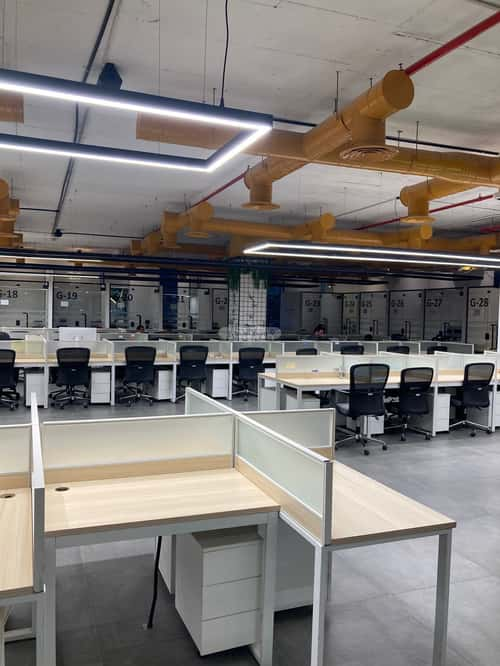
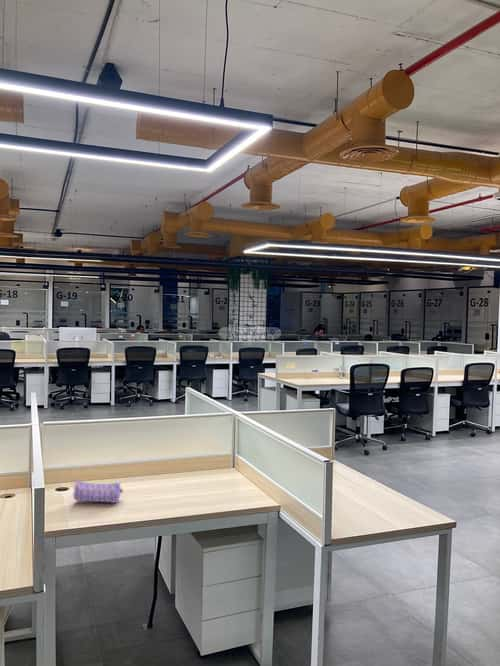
+ pencil case [72,479,124,504]
